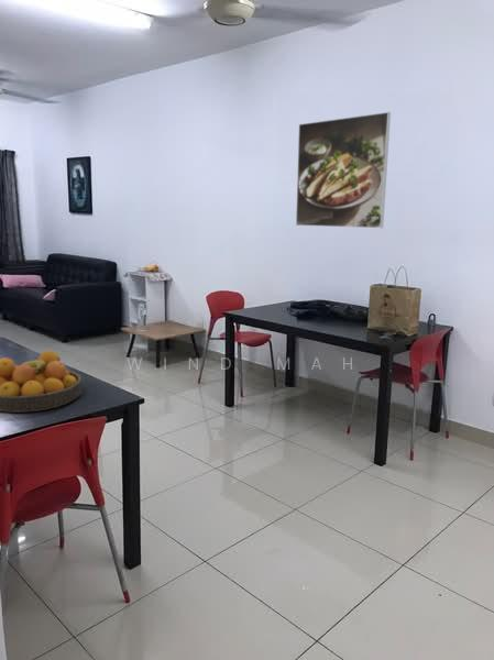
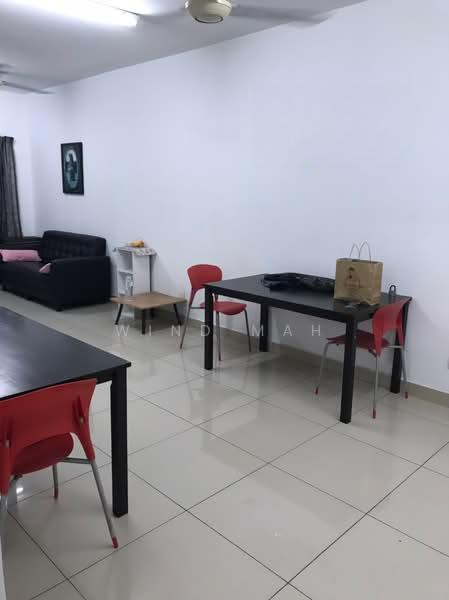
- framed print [295,111,392,229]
- fruit bowl [0,350,83,414]
